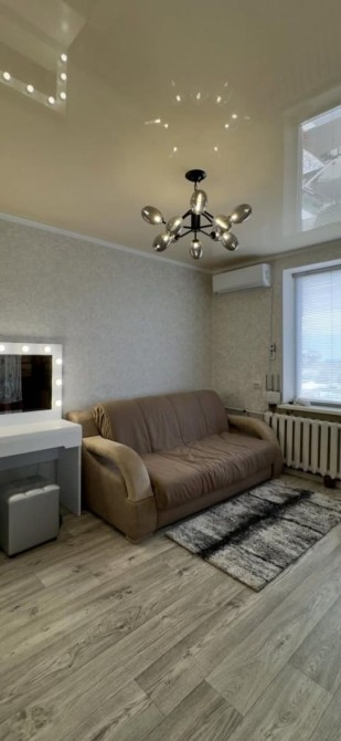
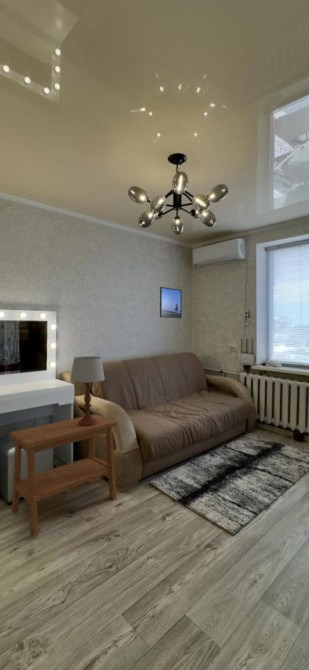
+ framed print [159,286,183,319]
+ side table [8,413,118,538]
+ table lamp [69,355,106,426]
